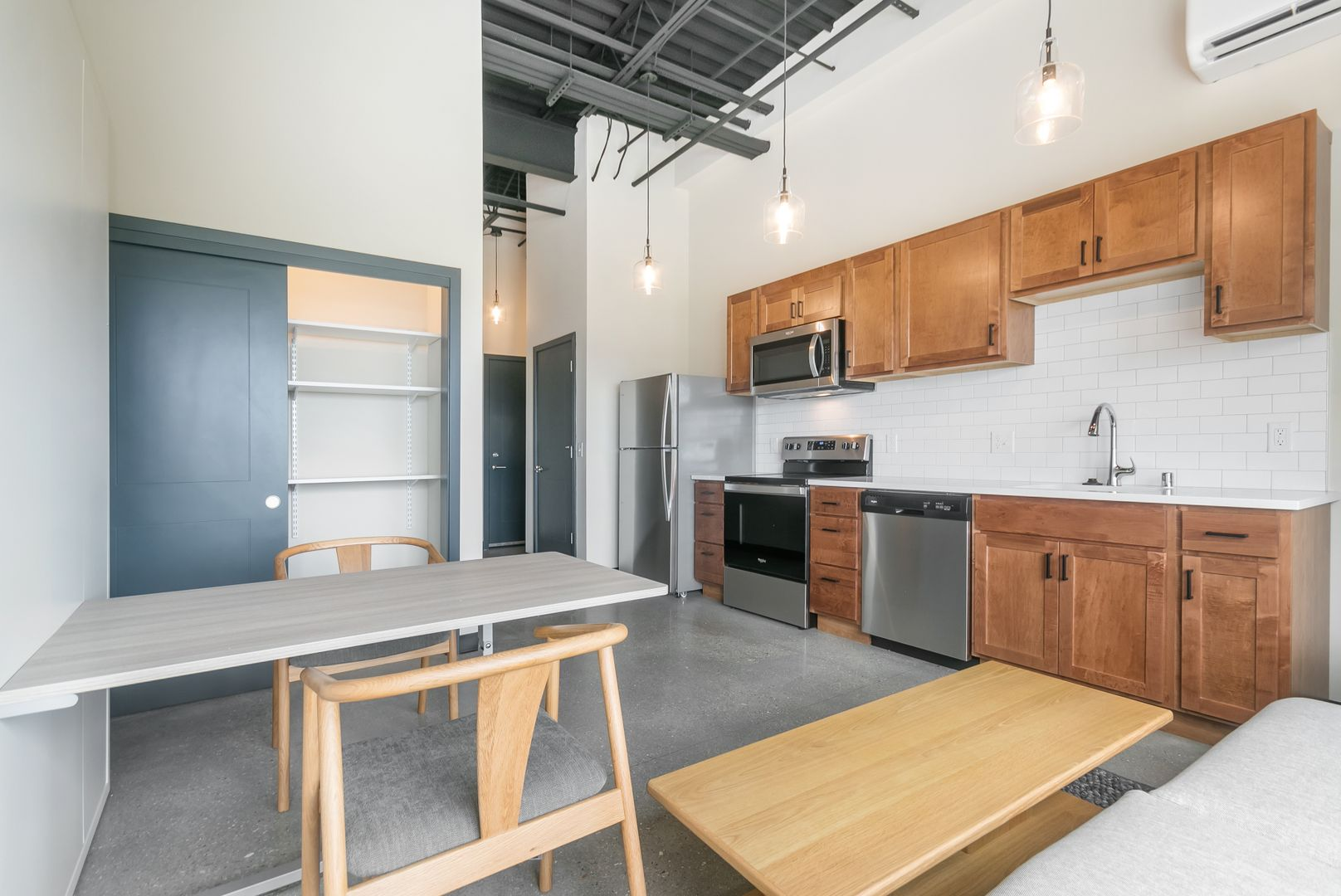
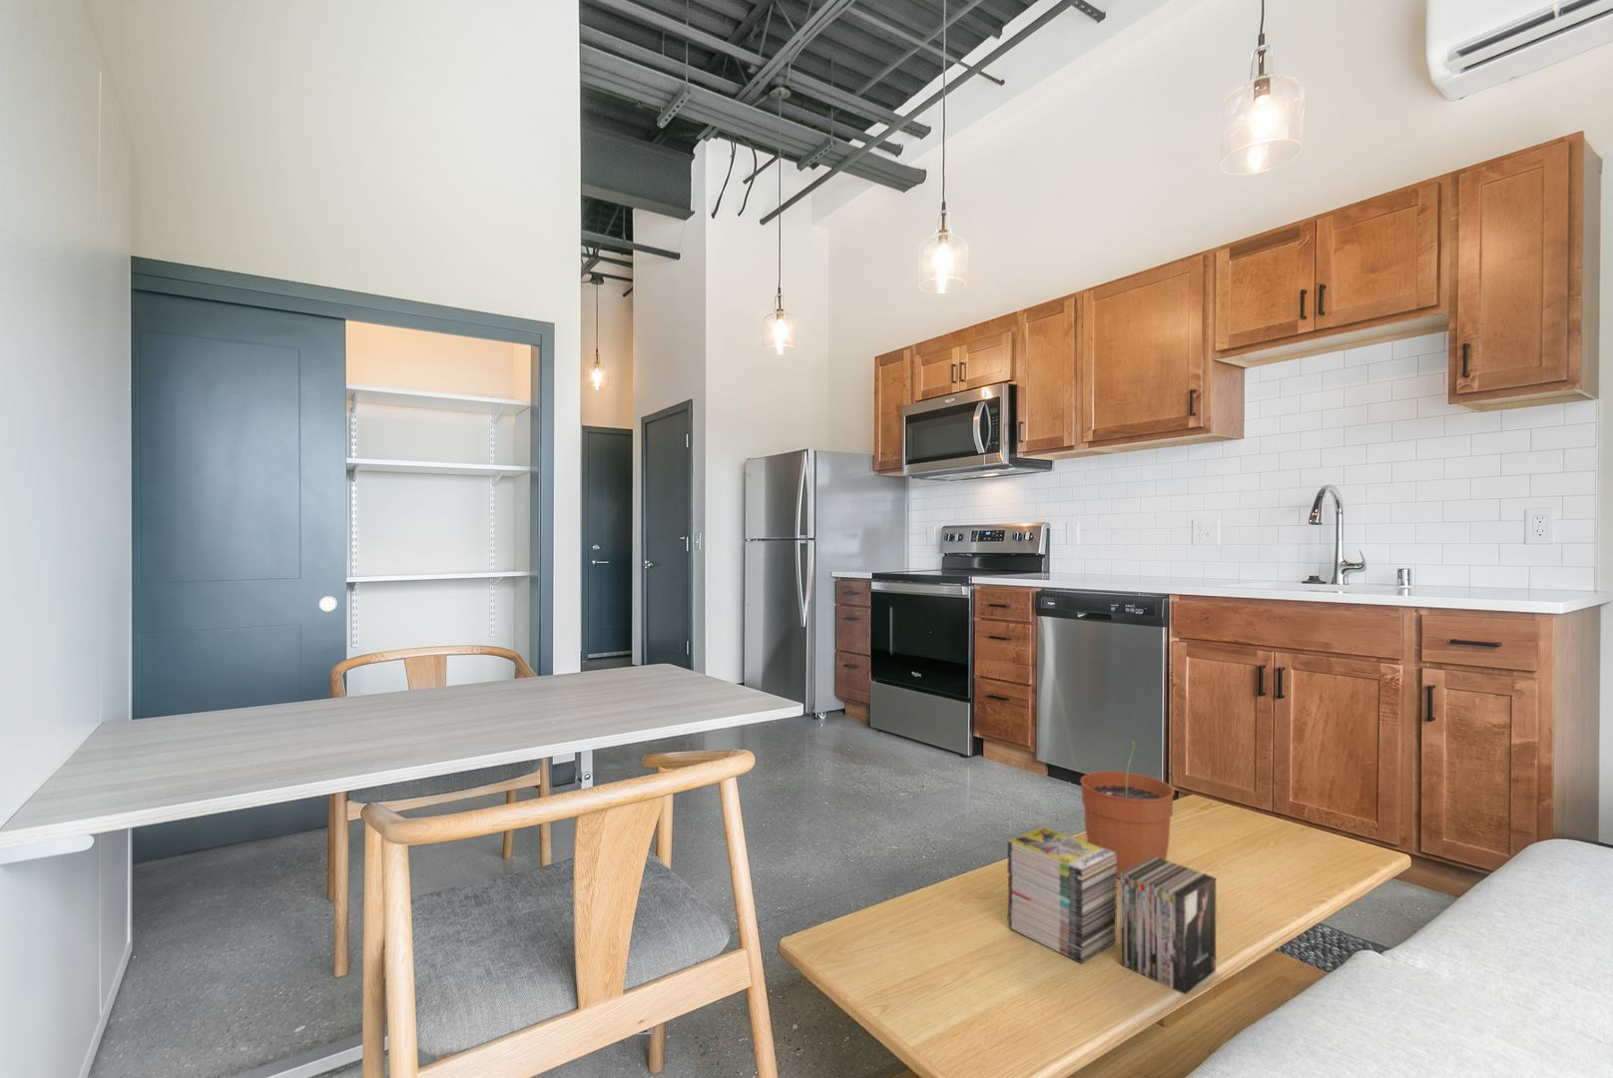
+ plant pot [1079,740,1176,879]
+ magazine [1006,825,1217,996]
